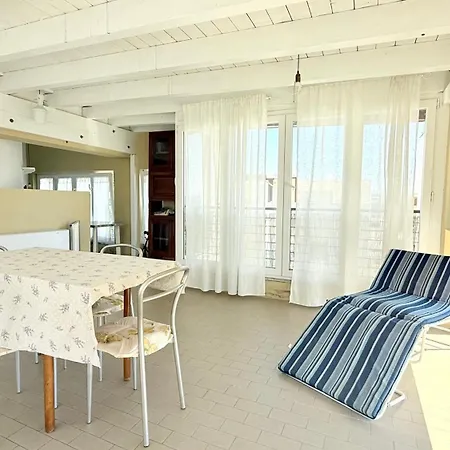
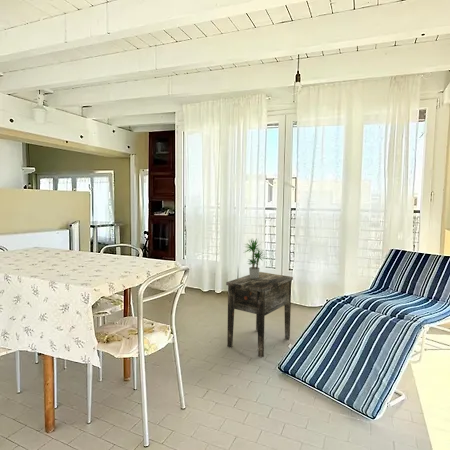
+ side table [225,271,294,358]
+ potted plant [244,238,268,279]
